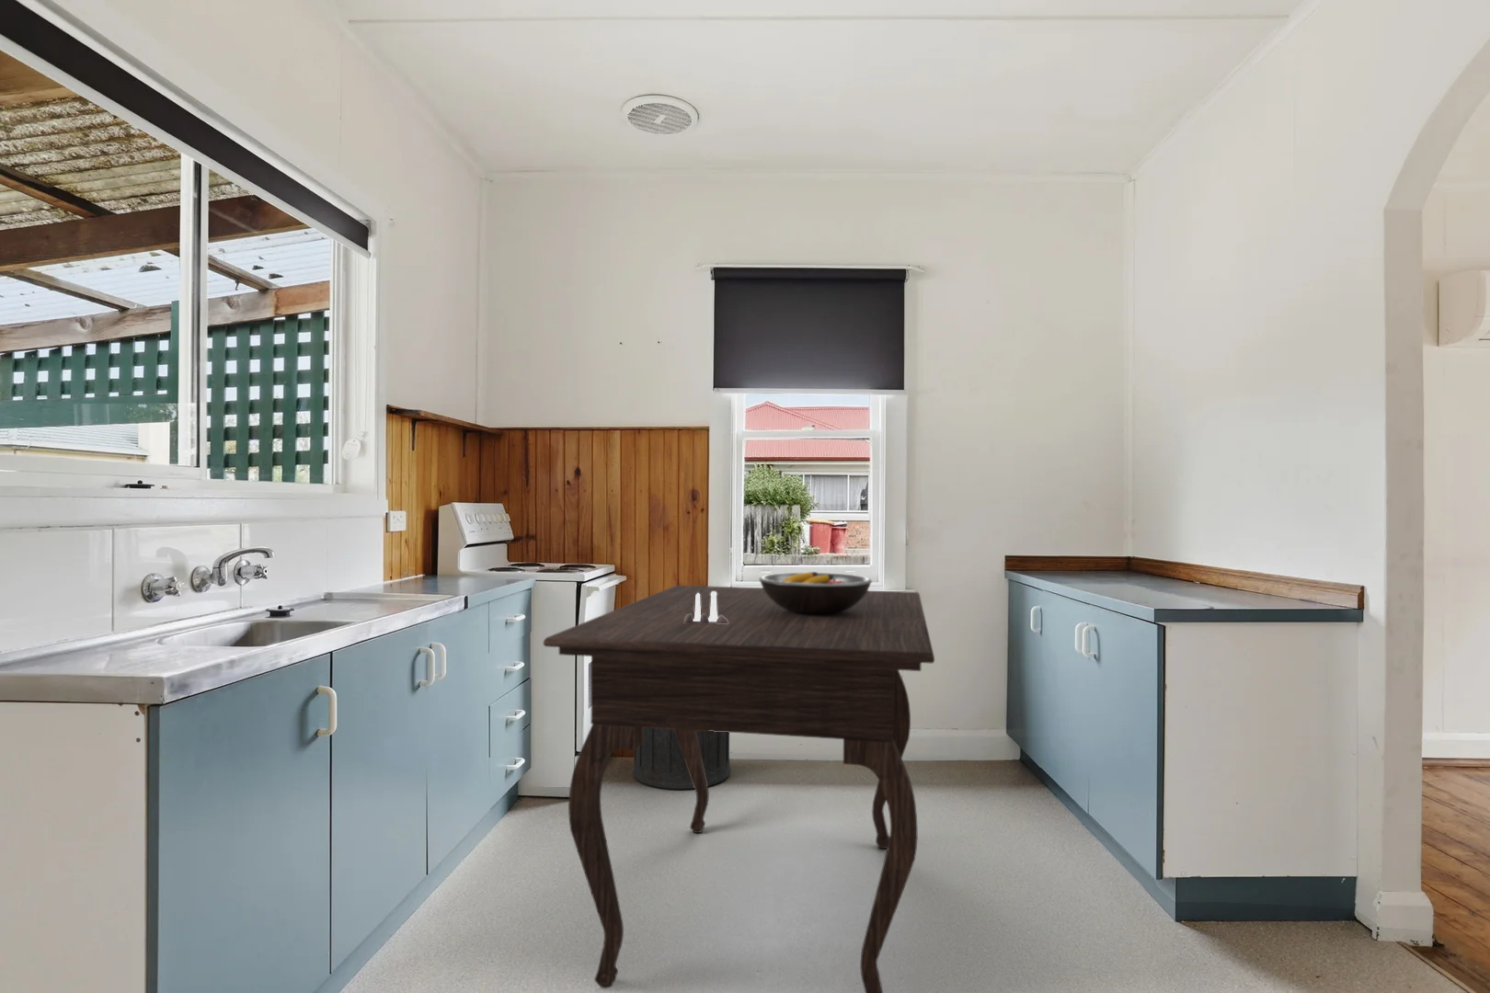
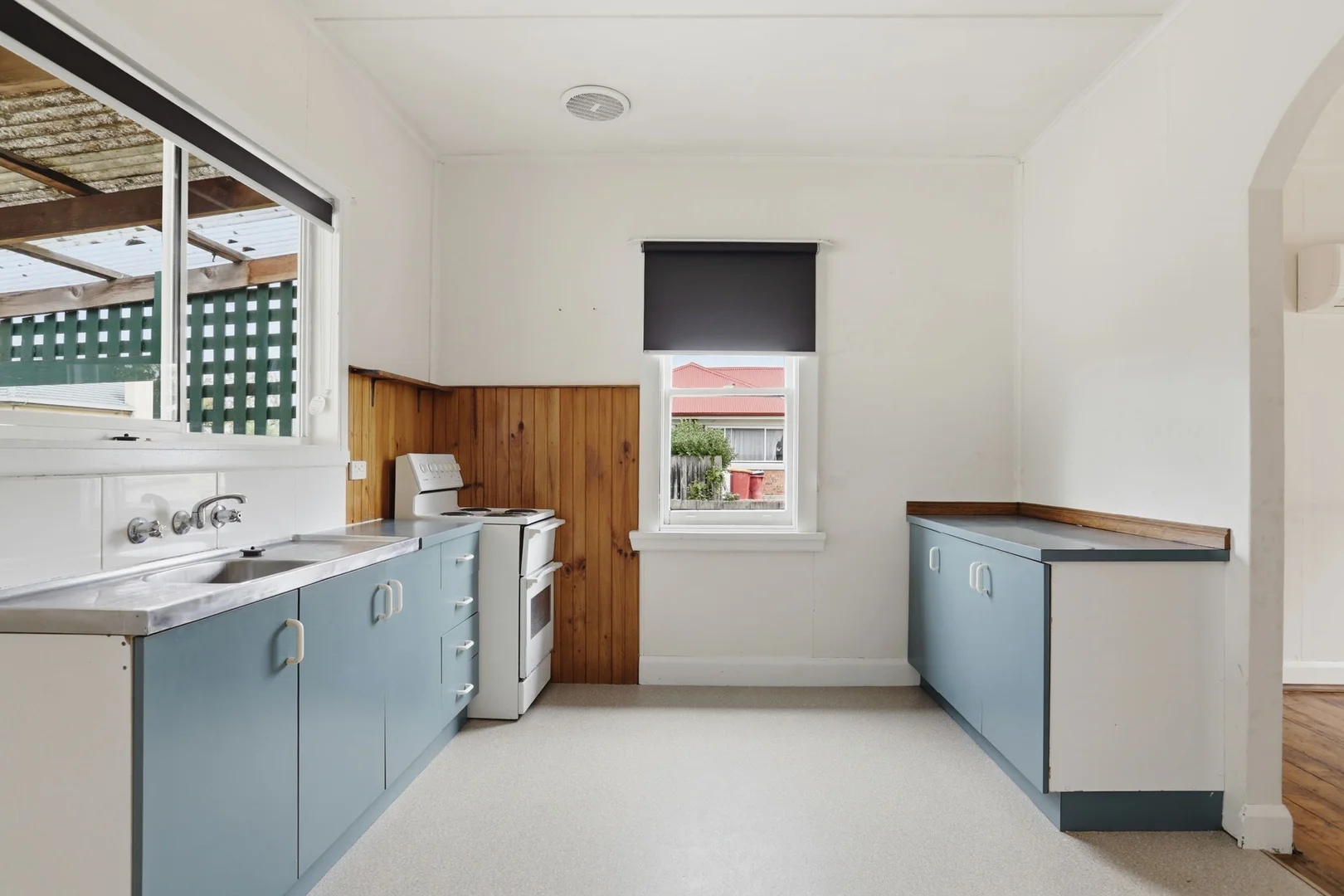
- salt and pepper shaker set [684,591,727,623]
- dining table [542,585,936,993]
- fruit bowl [758,571,872,614]
- trash can [632,727,732,790]
